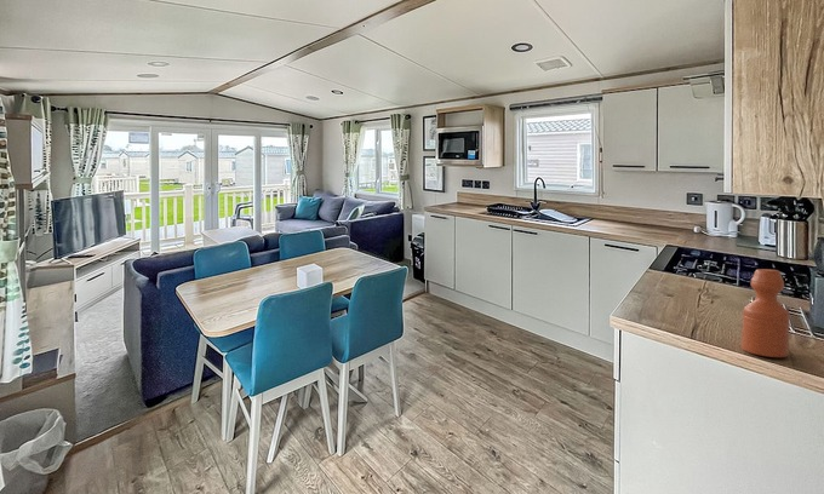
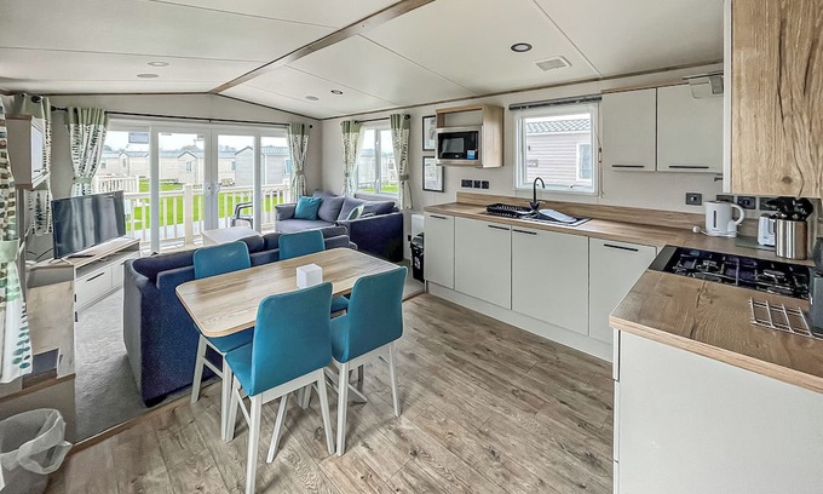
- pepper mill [740,268,791,358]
